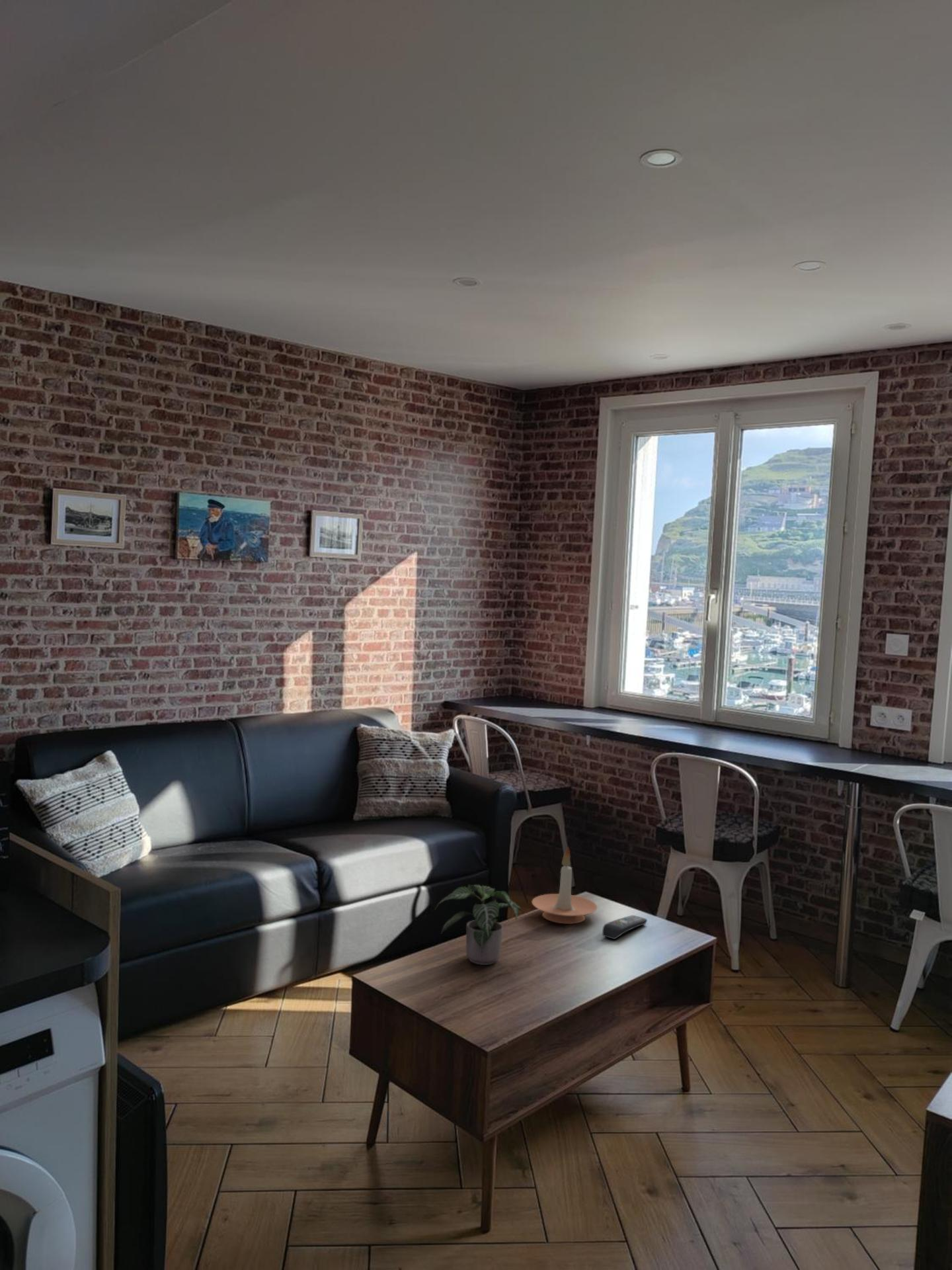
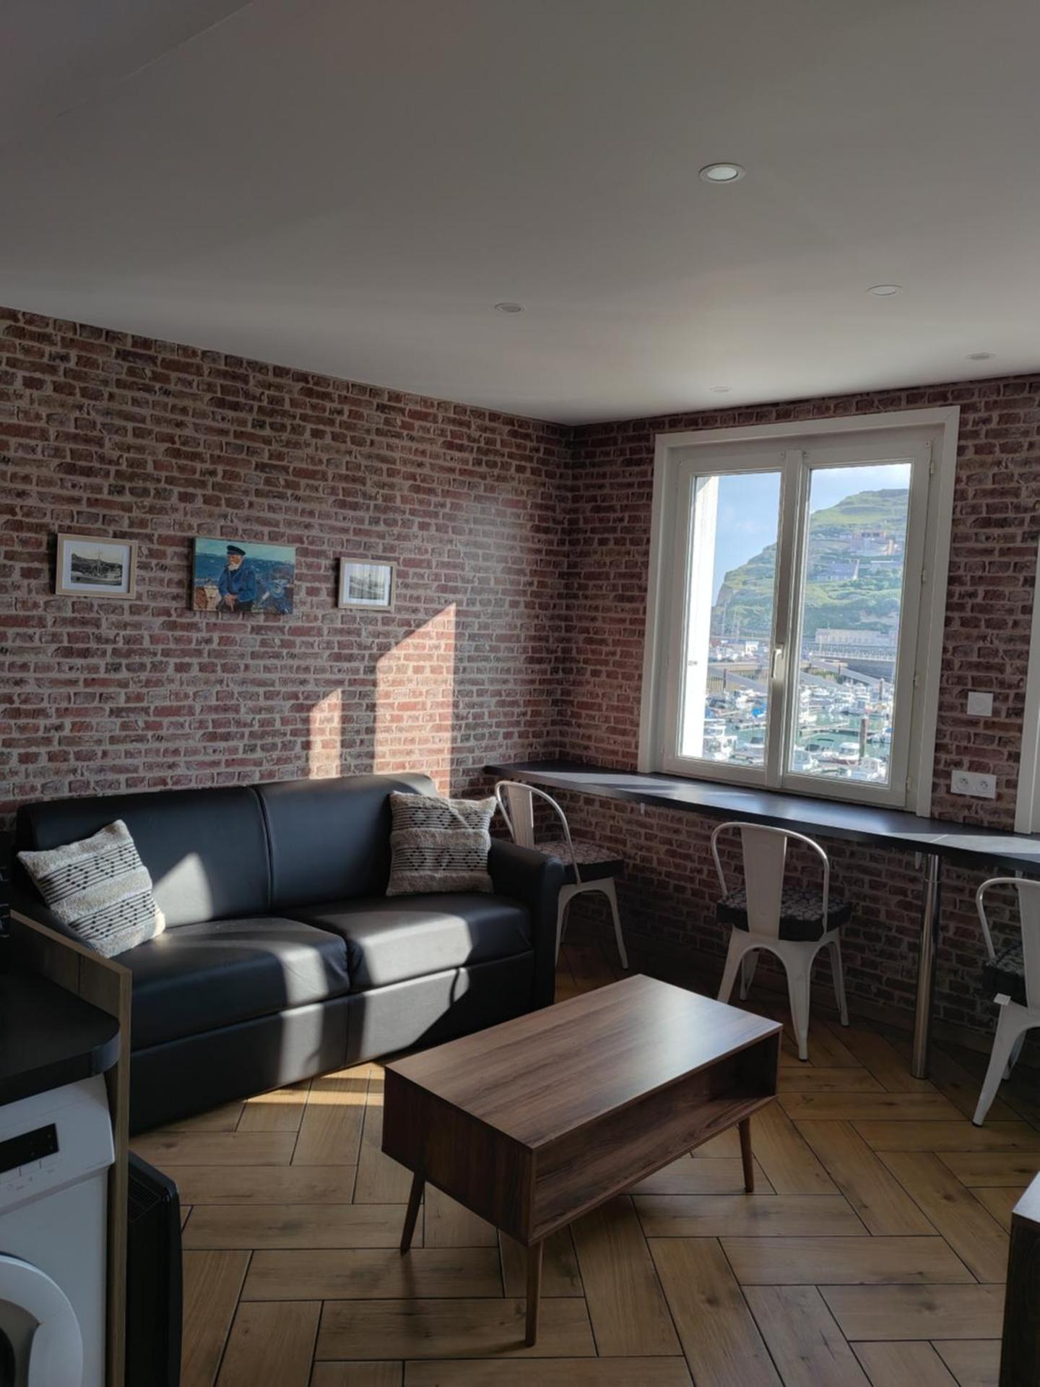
- remote control [602,915,648,940]
- potted plant [434,884,524,966]
- candle holder [531,846,598,925]
